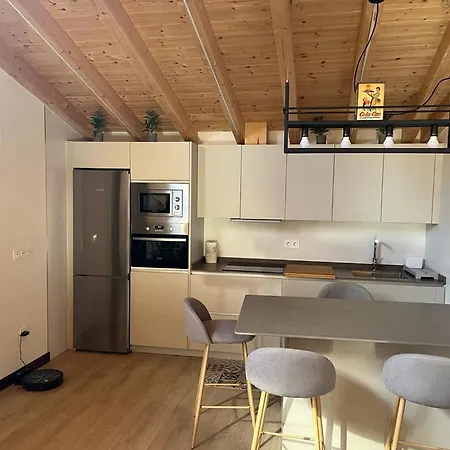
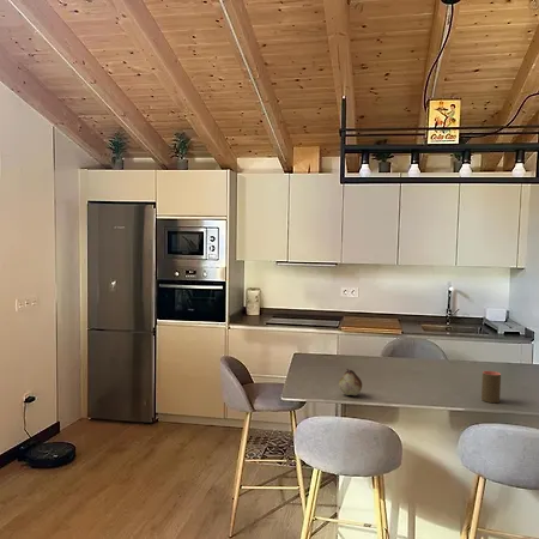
+ cup [480,370,502,404]
+ fruit [338,368,363,396]
